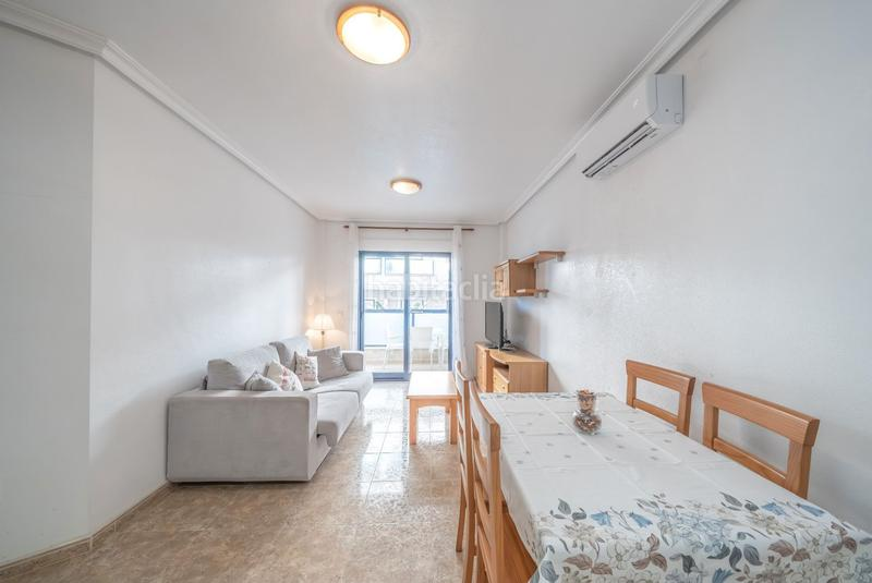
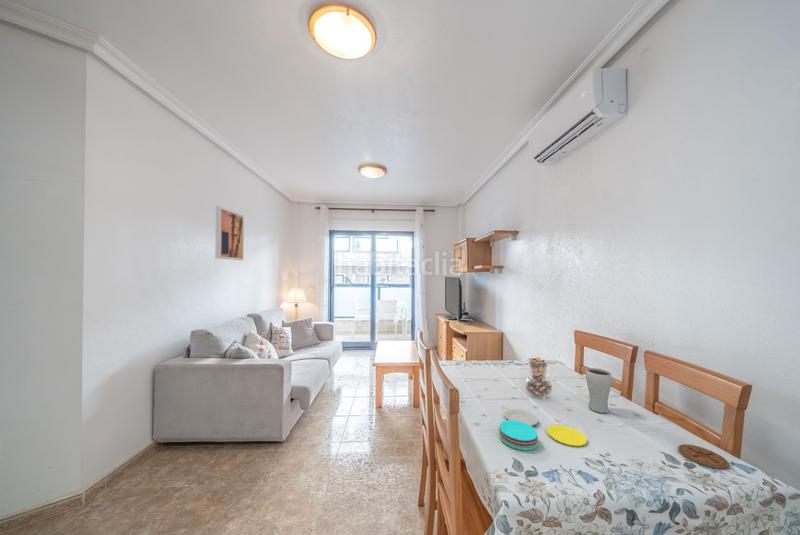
+ wall art [214,205,245,261]
+ coaster [677,443,730,470]
+ drinking glass [585,367,613,414]
+ plate [498,408,588,451]
